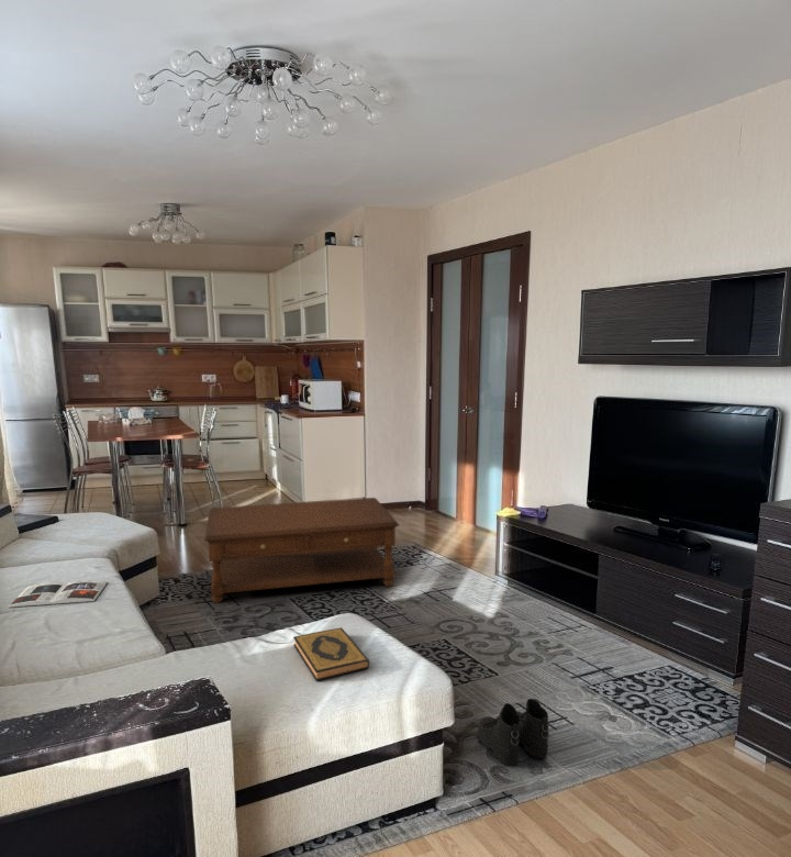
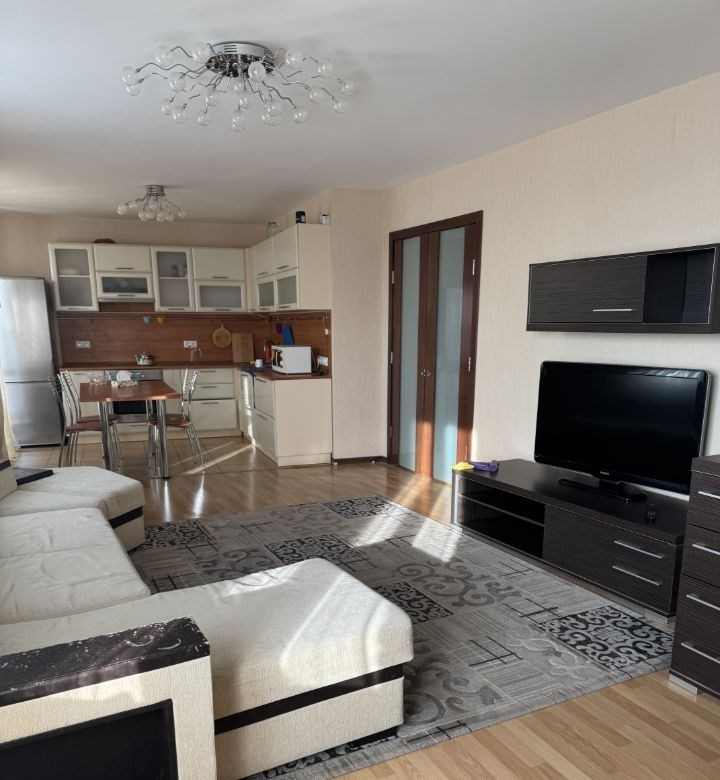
- coffee table [203,497,400,604]
- magazine [7,579,109,609]
- boots [477,698,550,767]
- hardback book [292,626,370,682]
